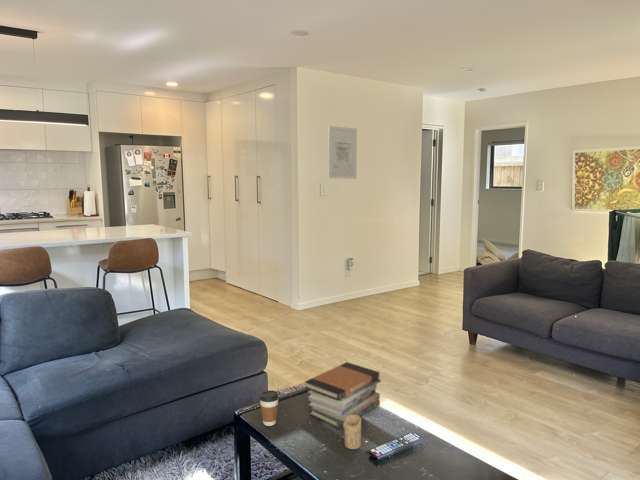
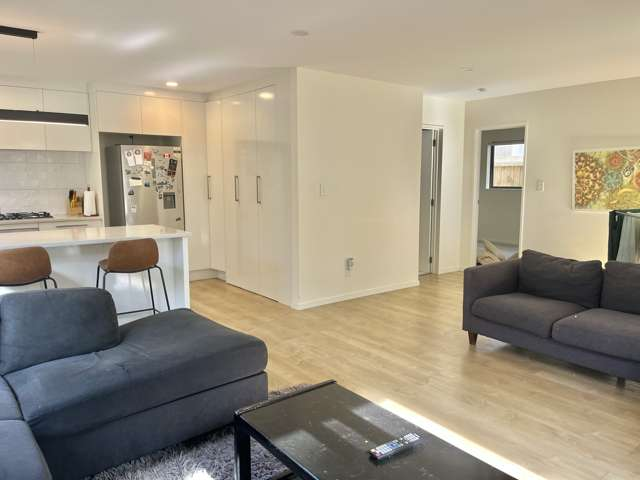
- book stack [304,361,382,429]
- coffee cup [259,390,280,427]
- candle [342,415,362,450]
- wall art [327,125,358,180]
